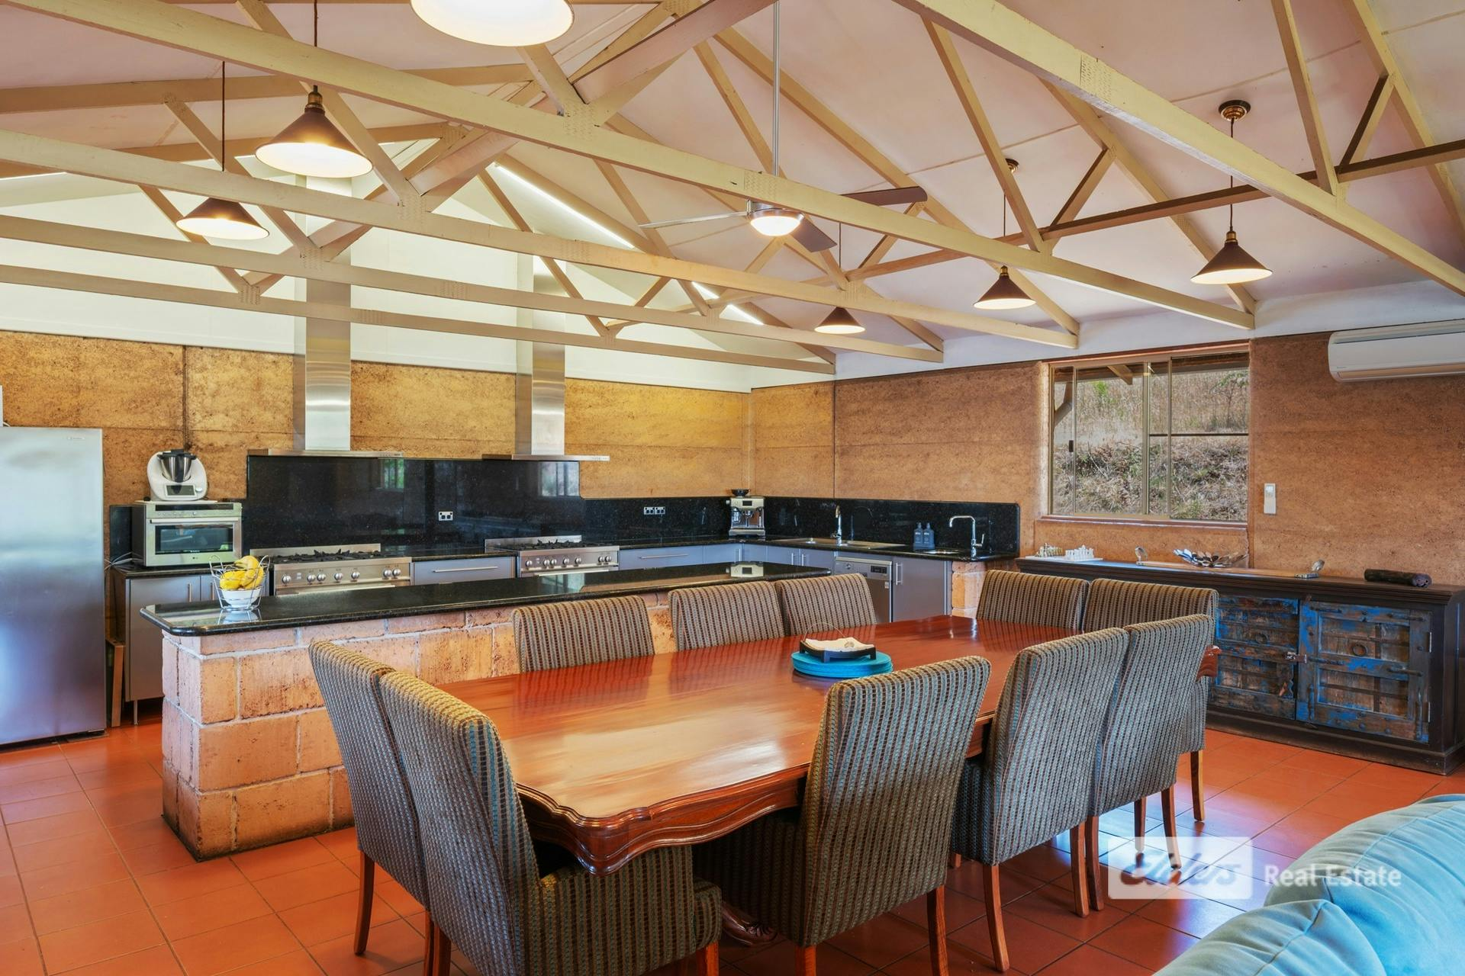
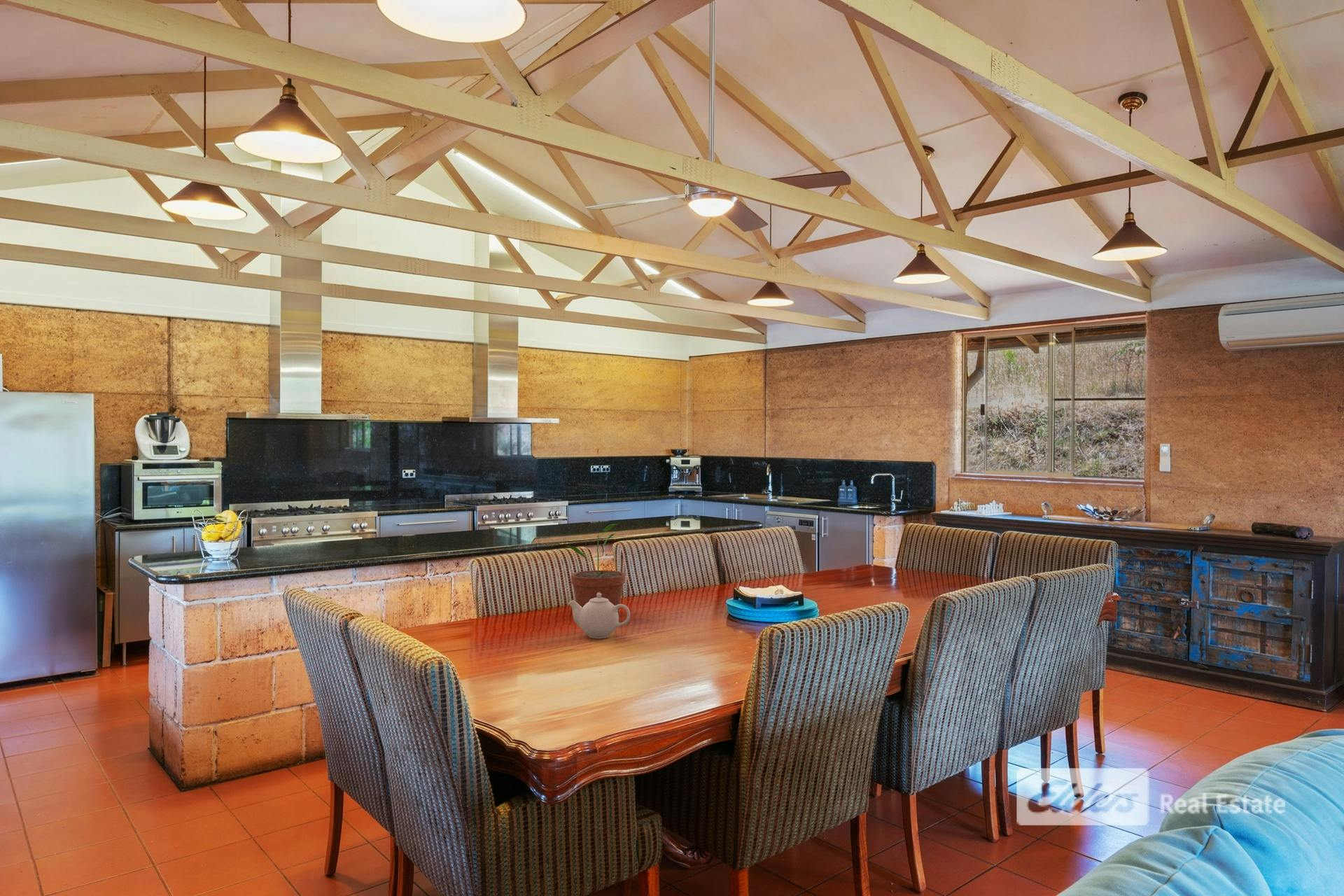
+ teapot [567,592,631,639]
+ potted plant [566,523,626,612]
